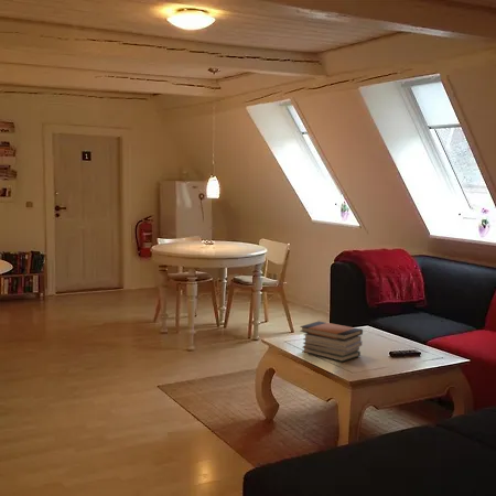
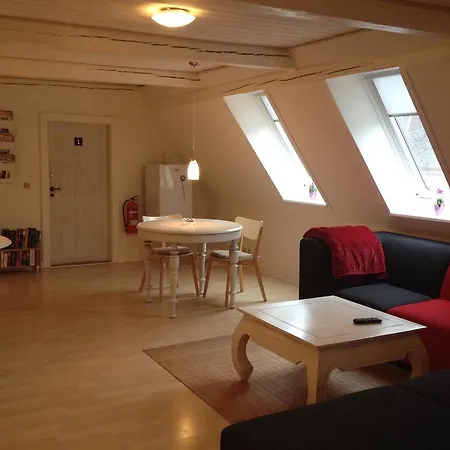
- book stack [299,320,364,363]
